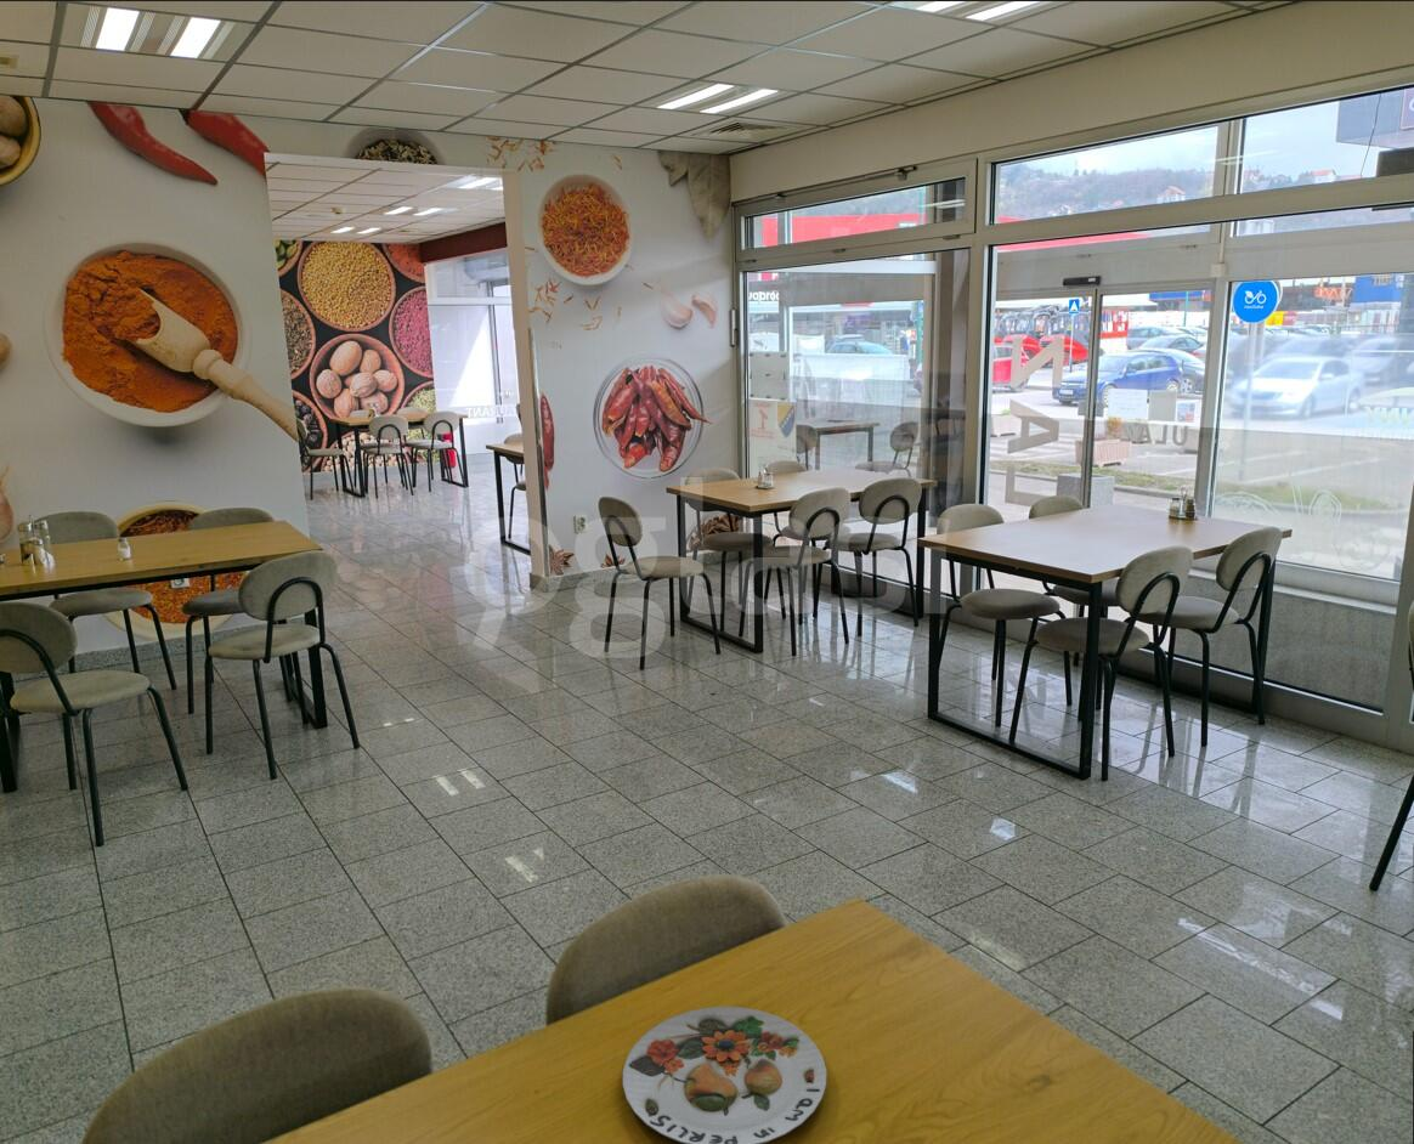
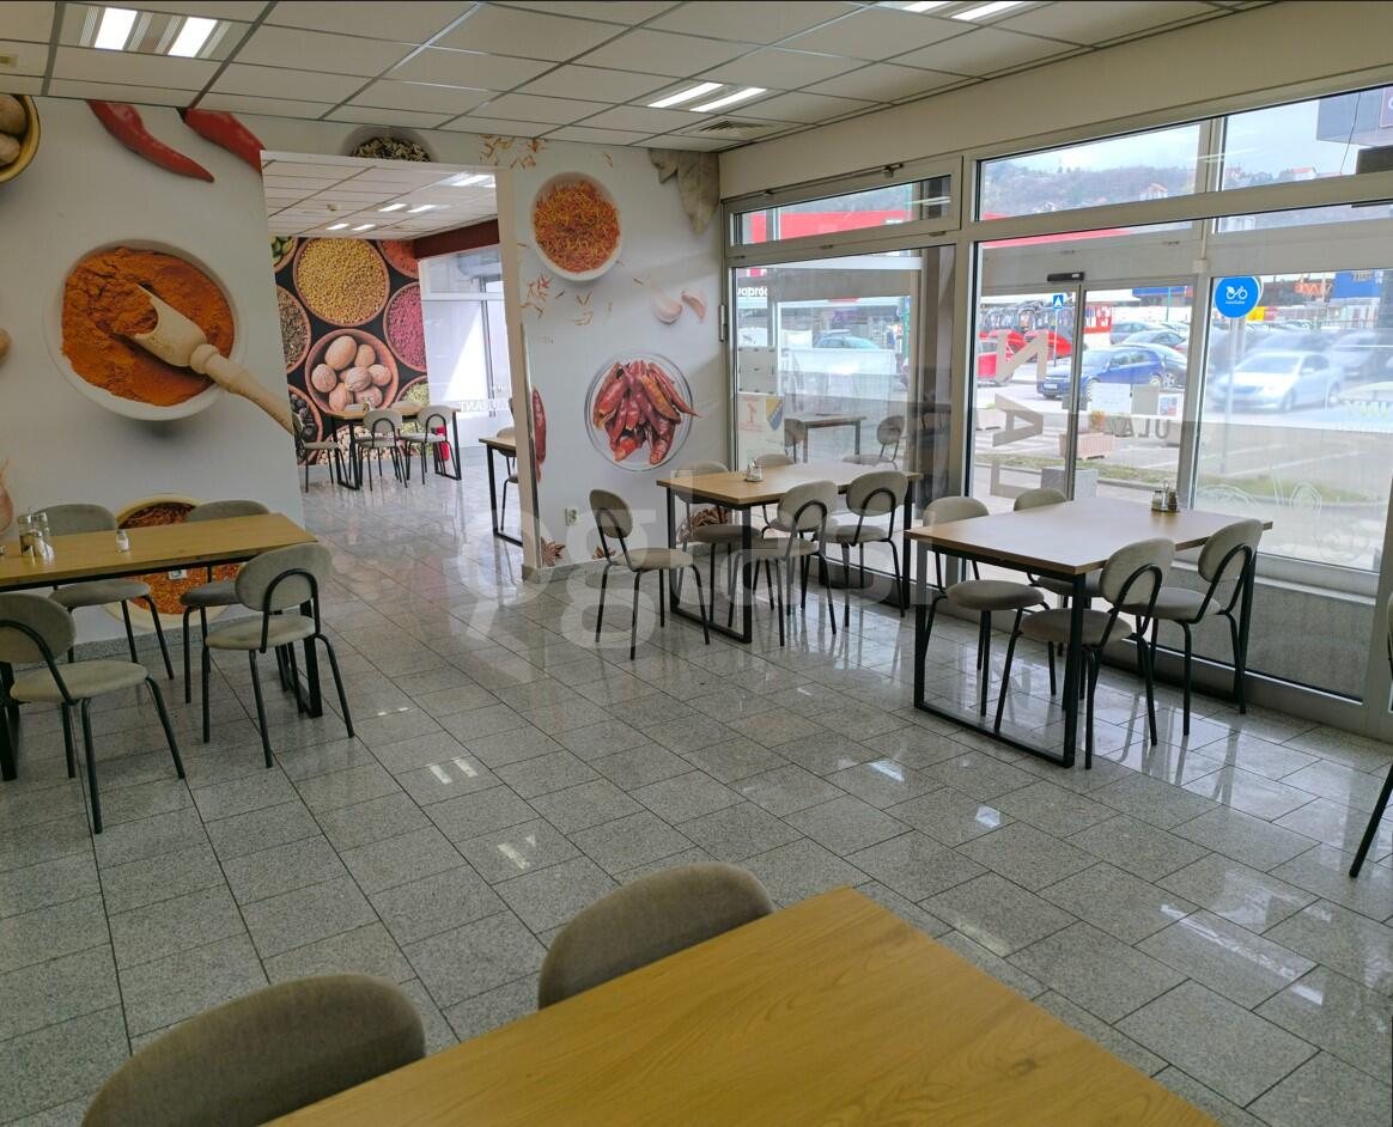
- plate [622,1006,827,1144]
